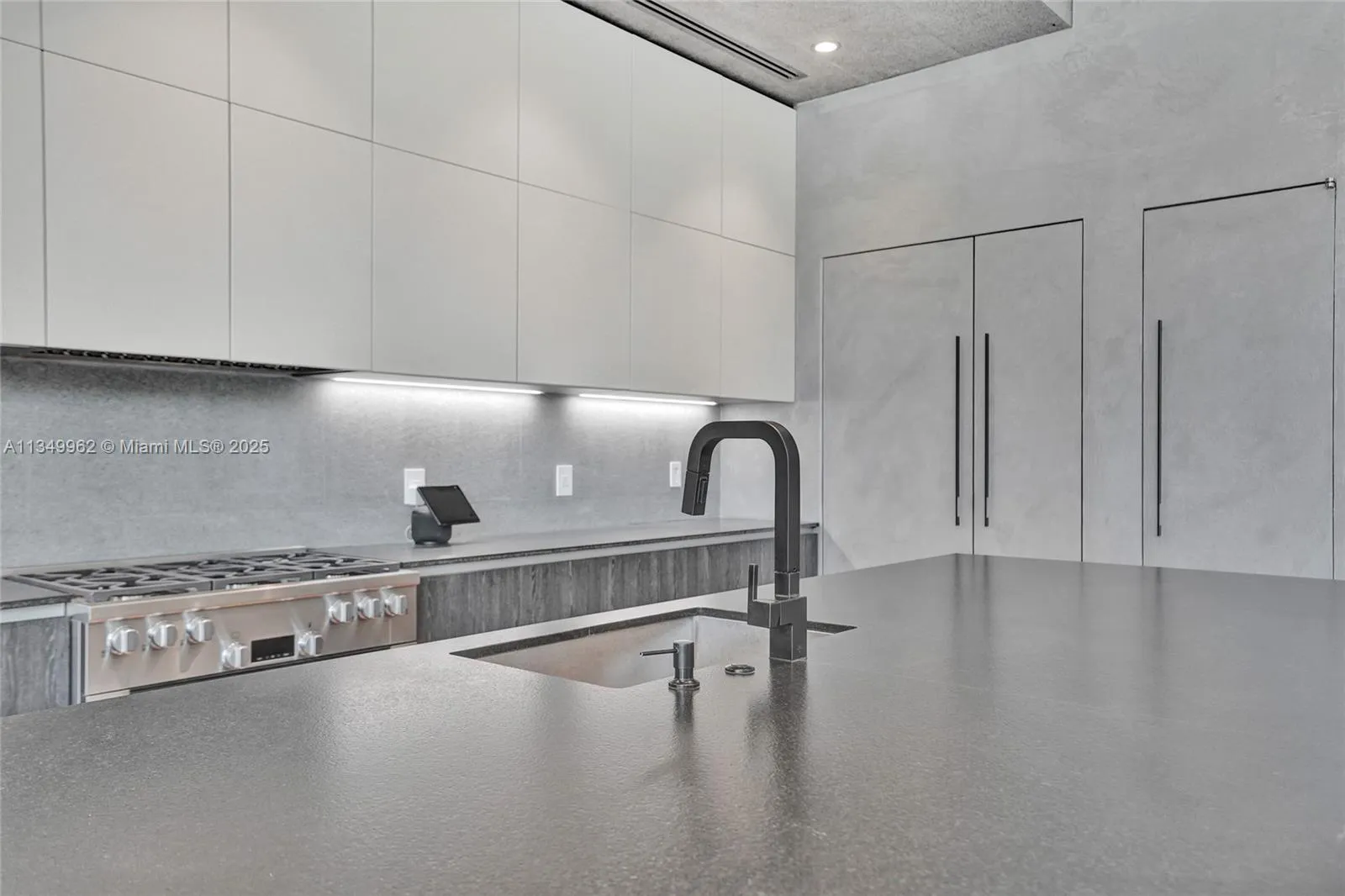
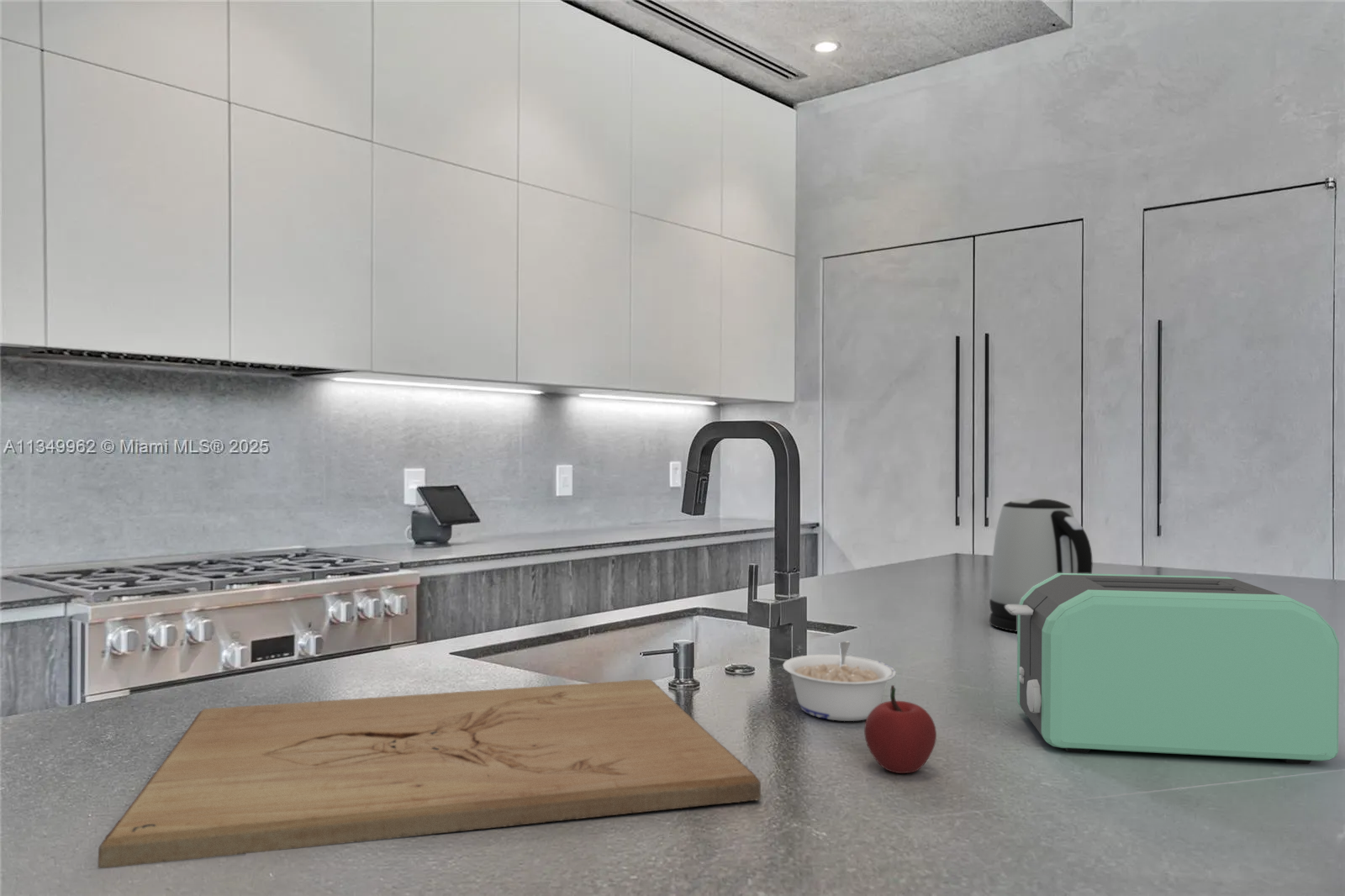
+ legume [782,640,897,722]
+ cutting board [97,678,763,869]
+ kettle [989,498,1094,633]
+ apple [863,684,937,774]
+ toaster [1005,573,1340,765]
